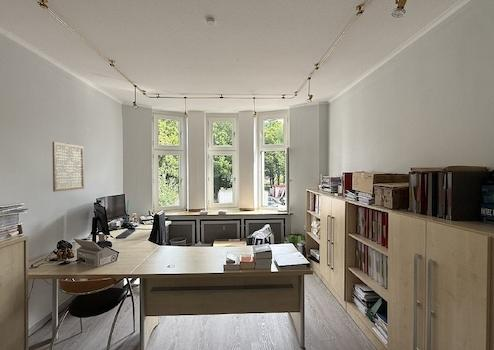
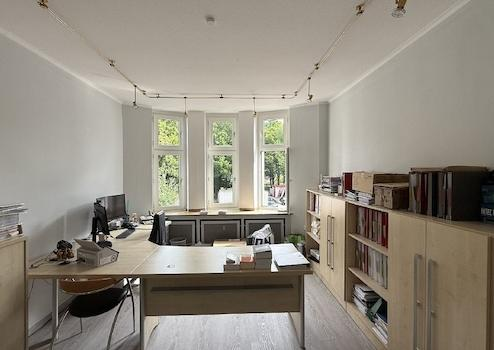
- wall art [52,141,85,193]
